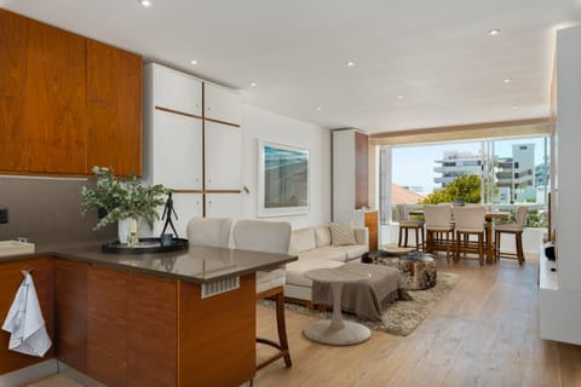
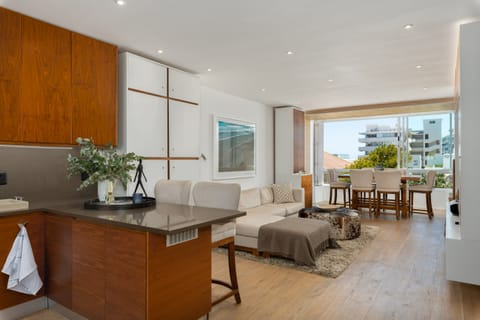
- side table [303,266,373,346]
